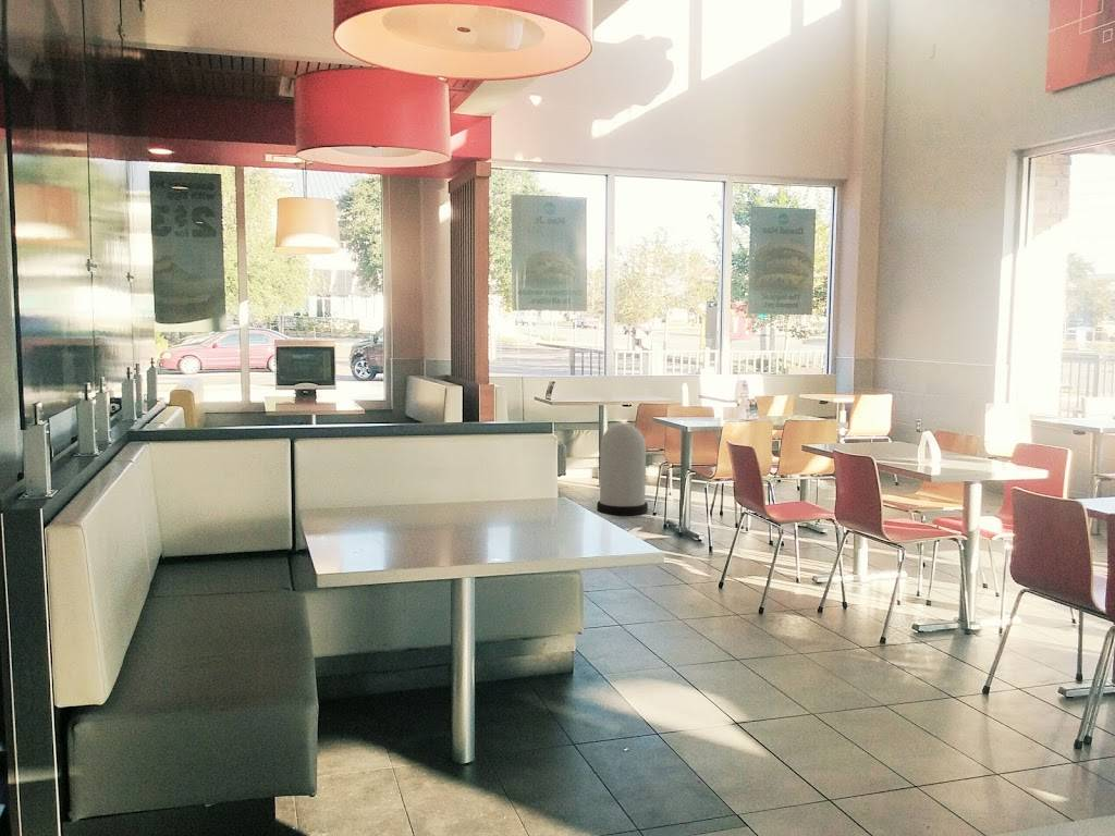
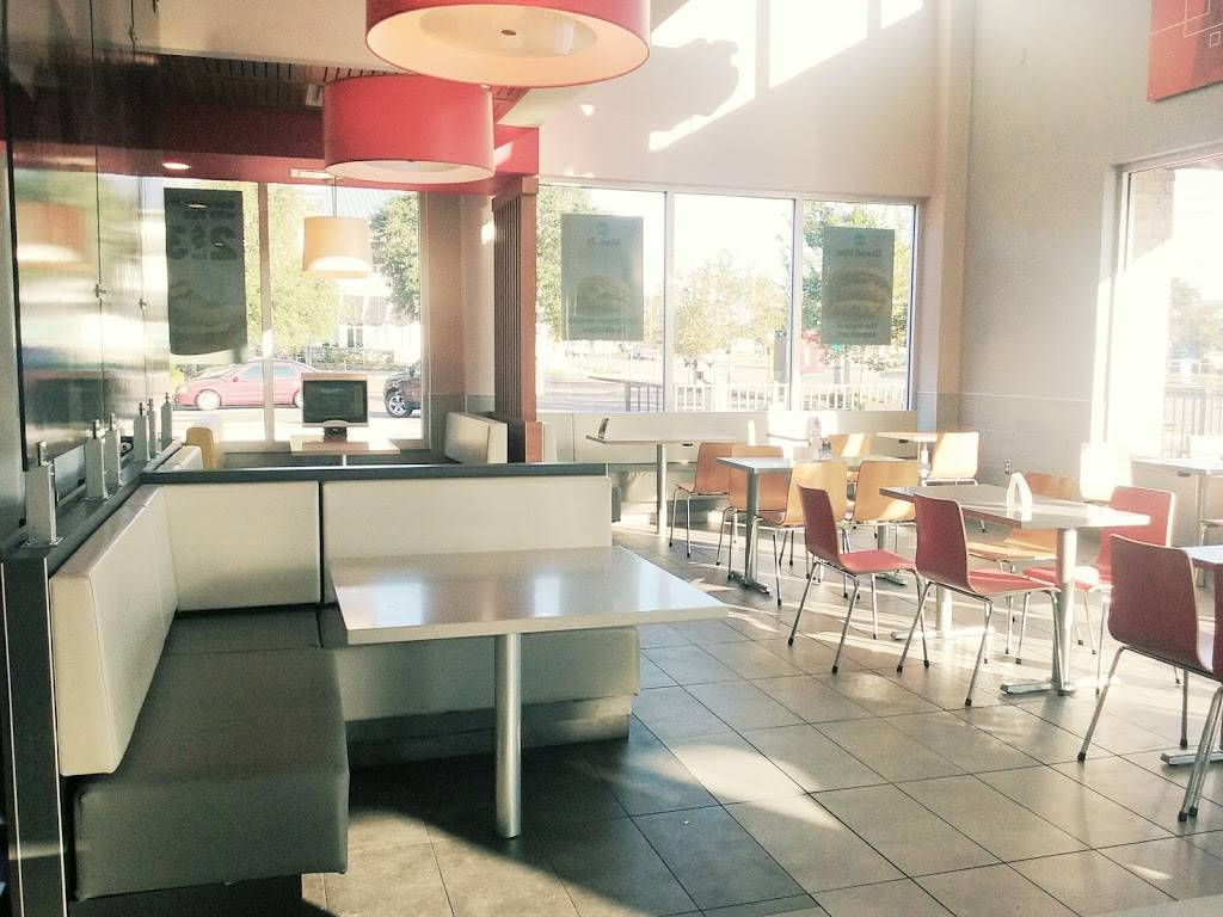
- trash can [596,423,649,517]
